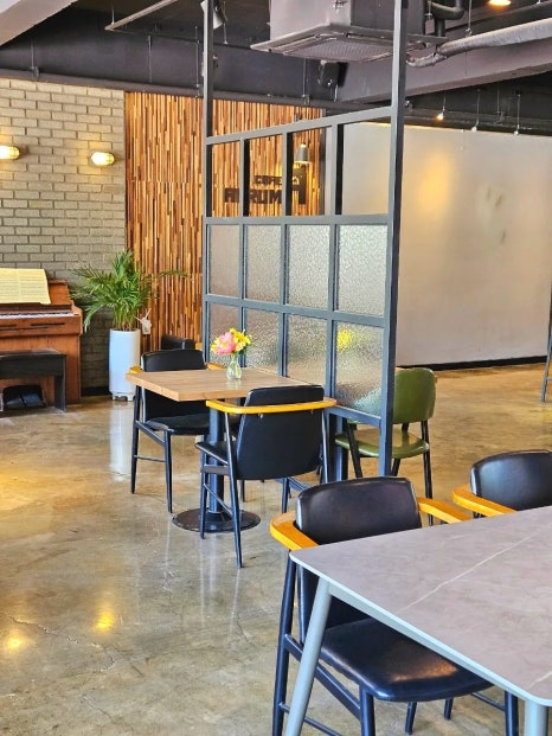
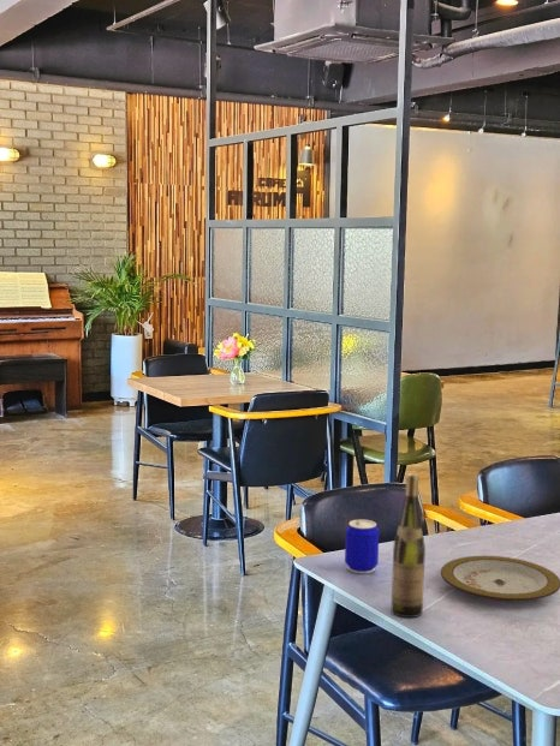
+ wine bottle [391,472,427,619]
+ plate [440,555,560,602]
+ beer can [344,518,380,574]
